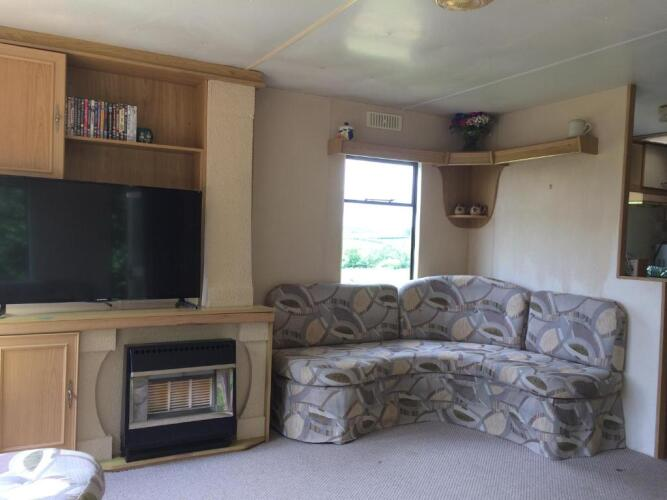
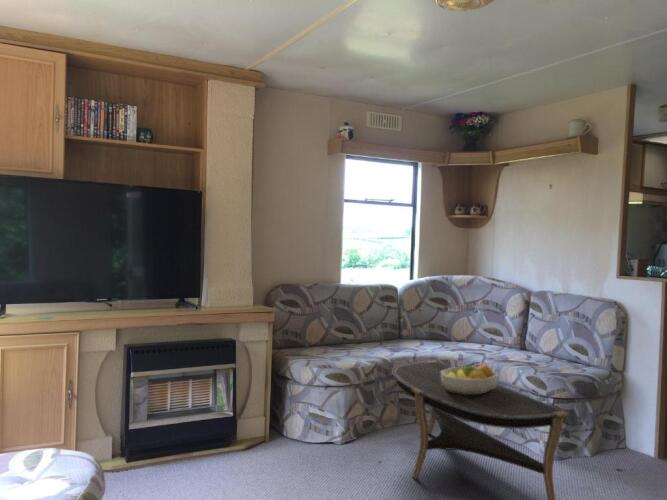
+ coffee table [391,359,571,500]
+ fruit bowl [441,363,499,395]
